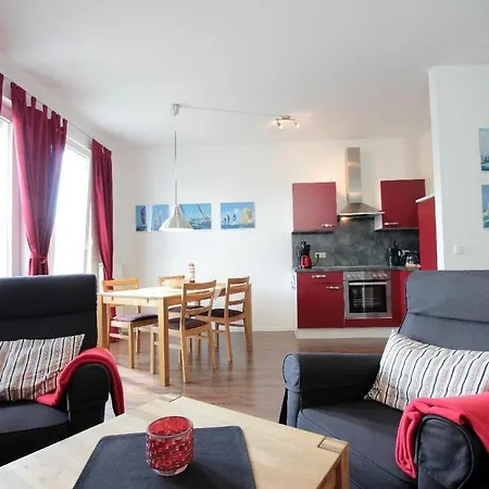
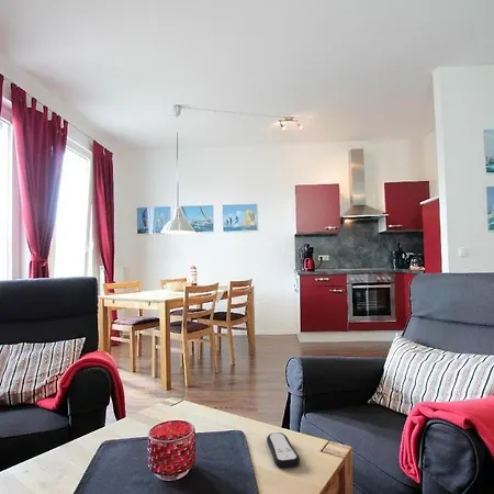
+ remote control [266,431,301,469]
